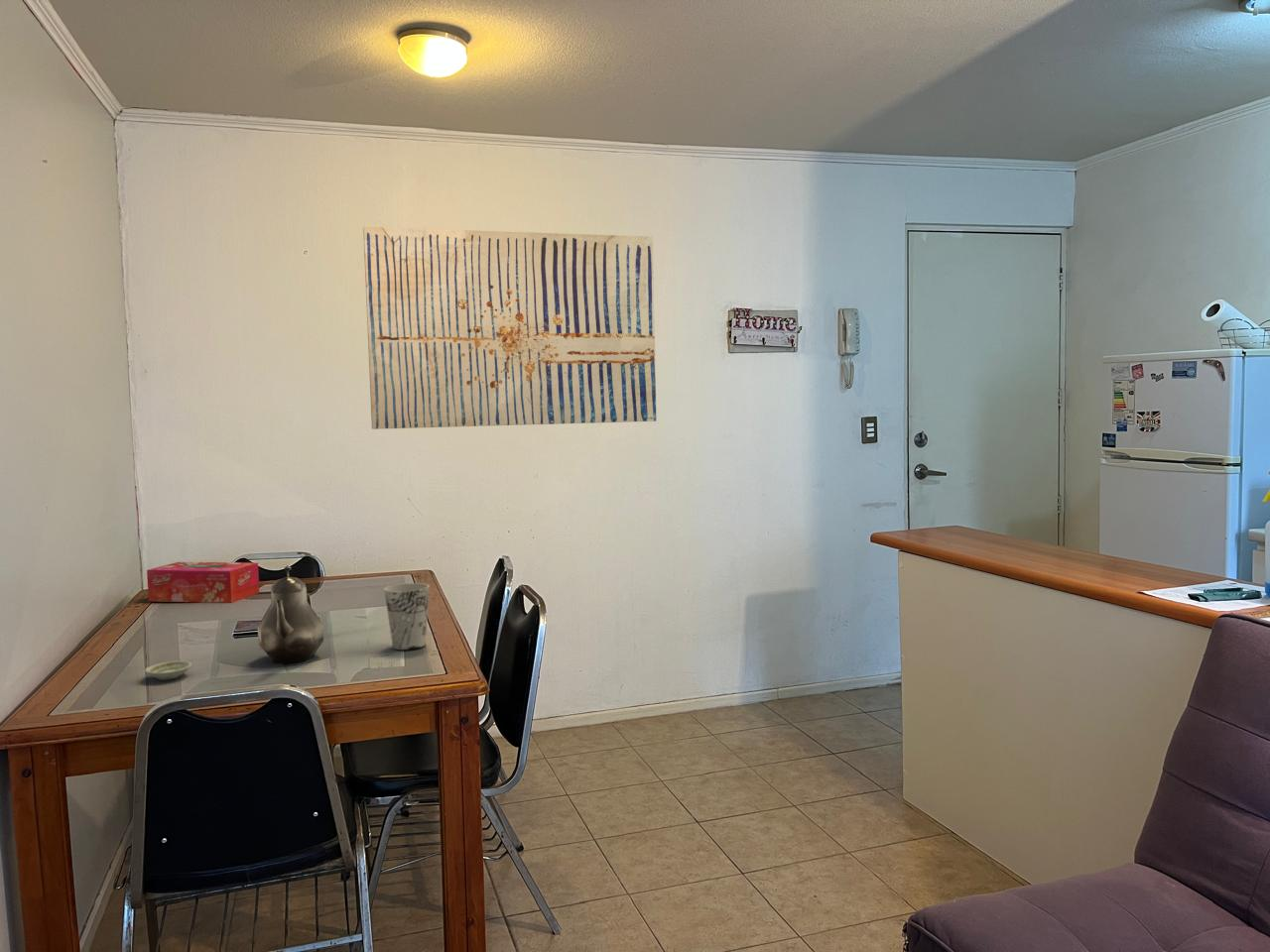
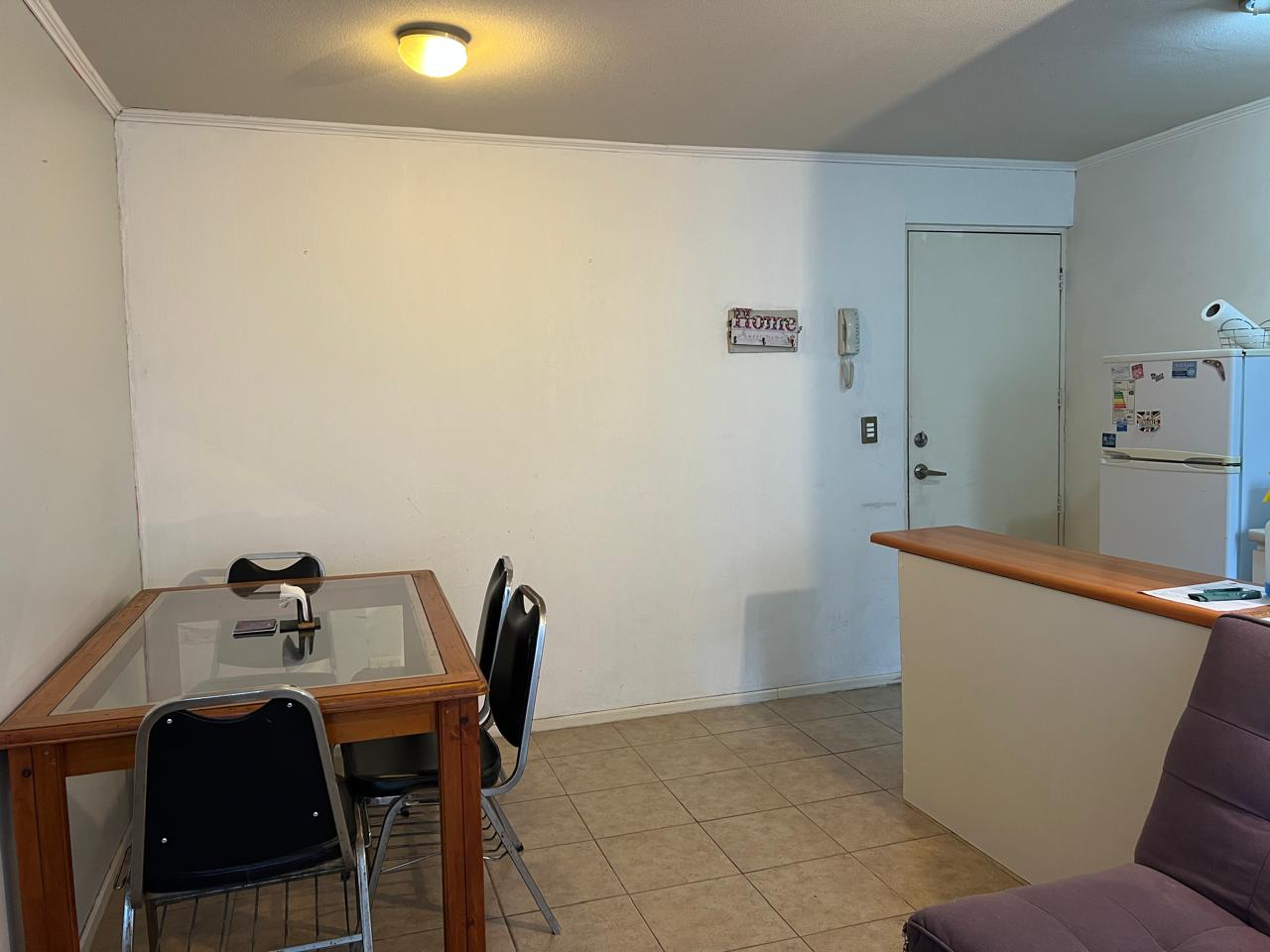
- tissue box [146,561,261,604]
- teapot [257,564,324,664]
- cup [383,582,430,652]
- saucer [144,660,192,681]
- wall art [362,226,657,430]
